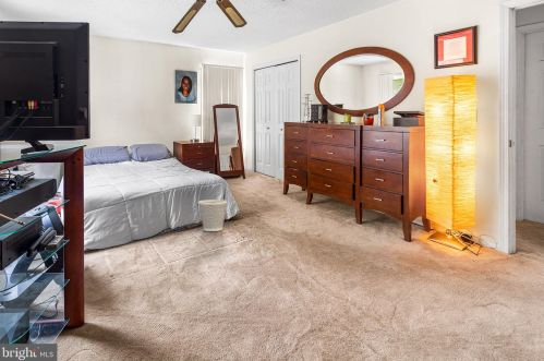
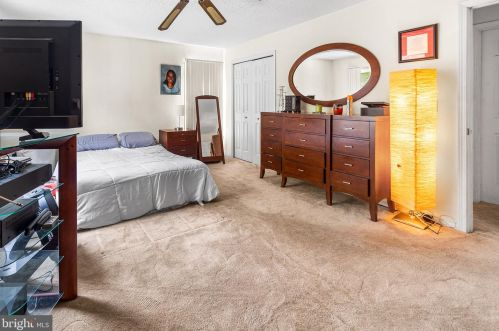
- wastebasket [197,198,228,232]
